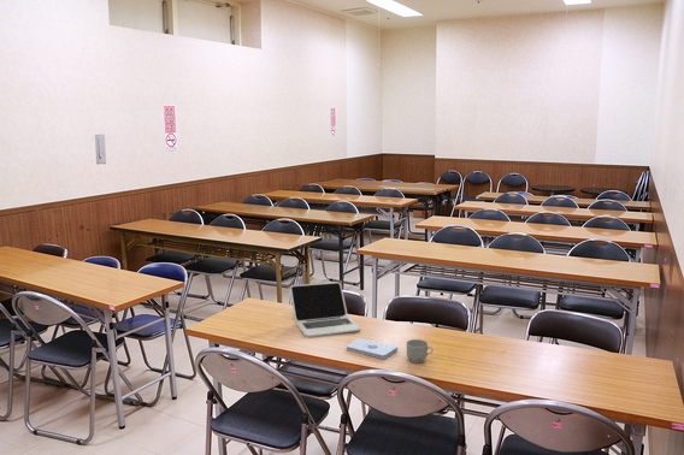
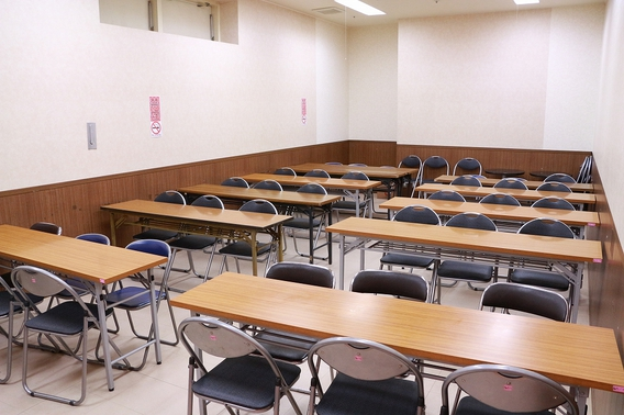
- notepad [346,337,399,360]
- mug [406,338,435,364]
- laptop [289,280,361,338]
